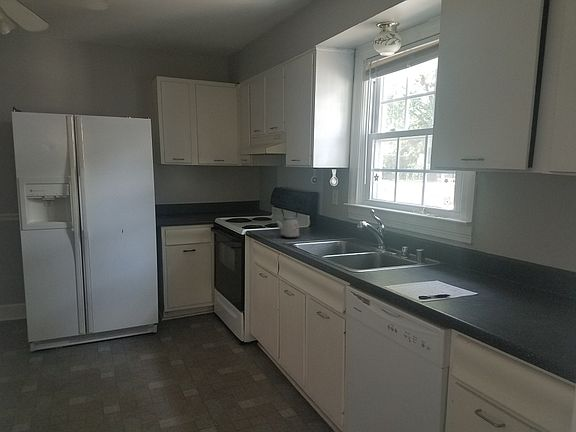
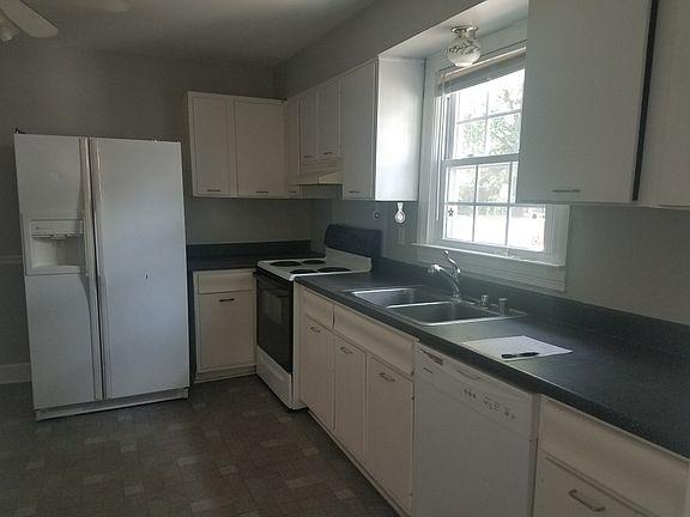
- kettle [274,204,300,239]
